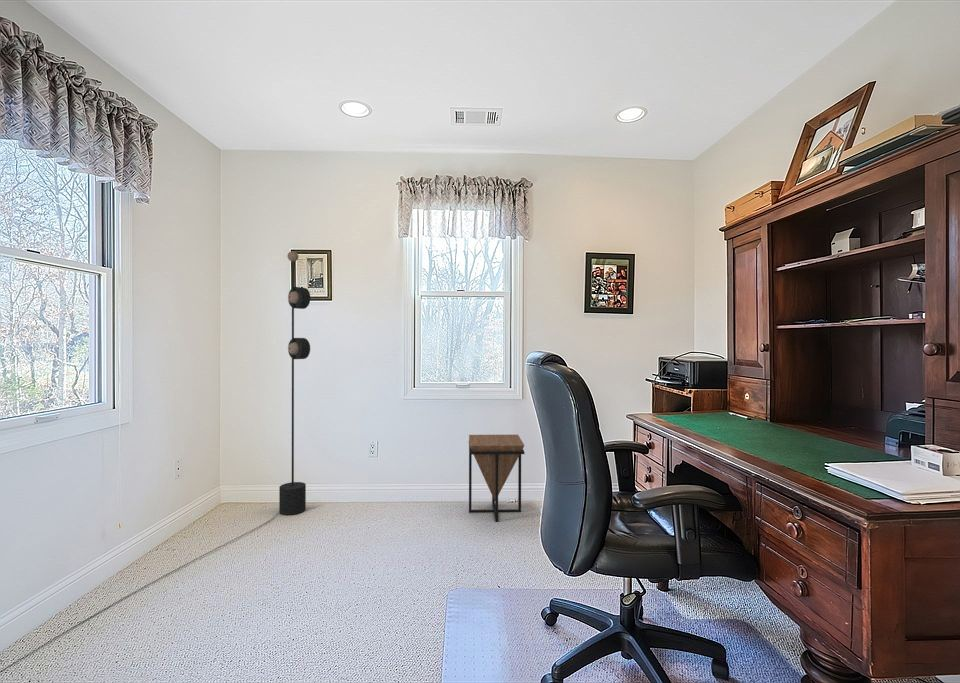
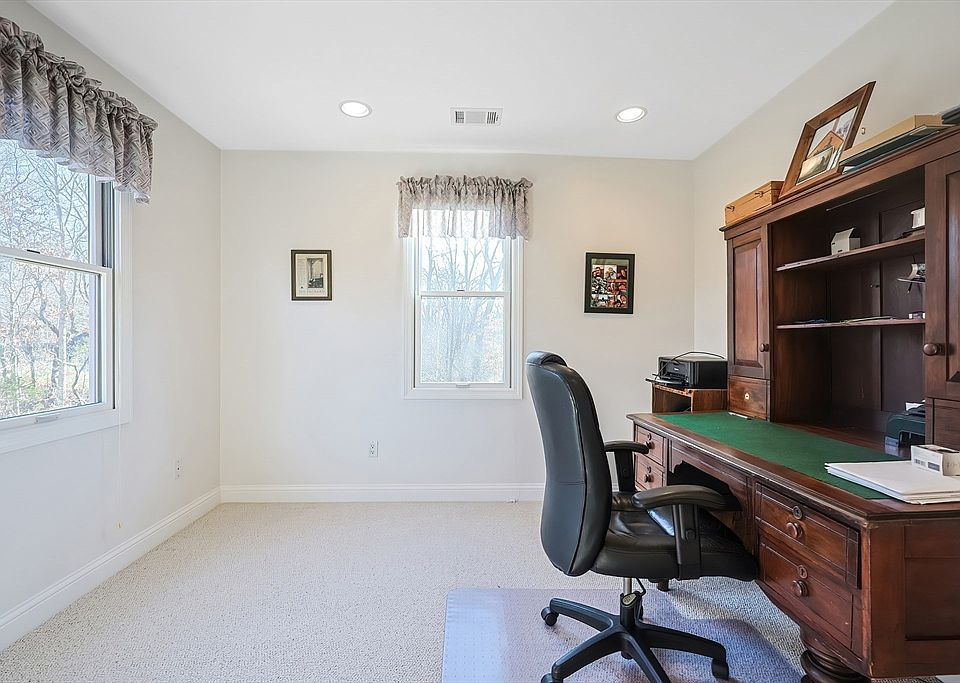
- floor lamp [0,250,311,674]
- side table [468,434,526,523]
